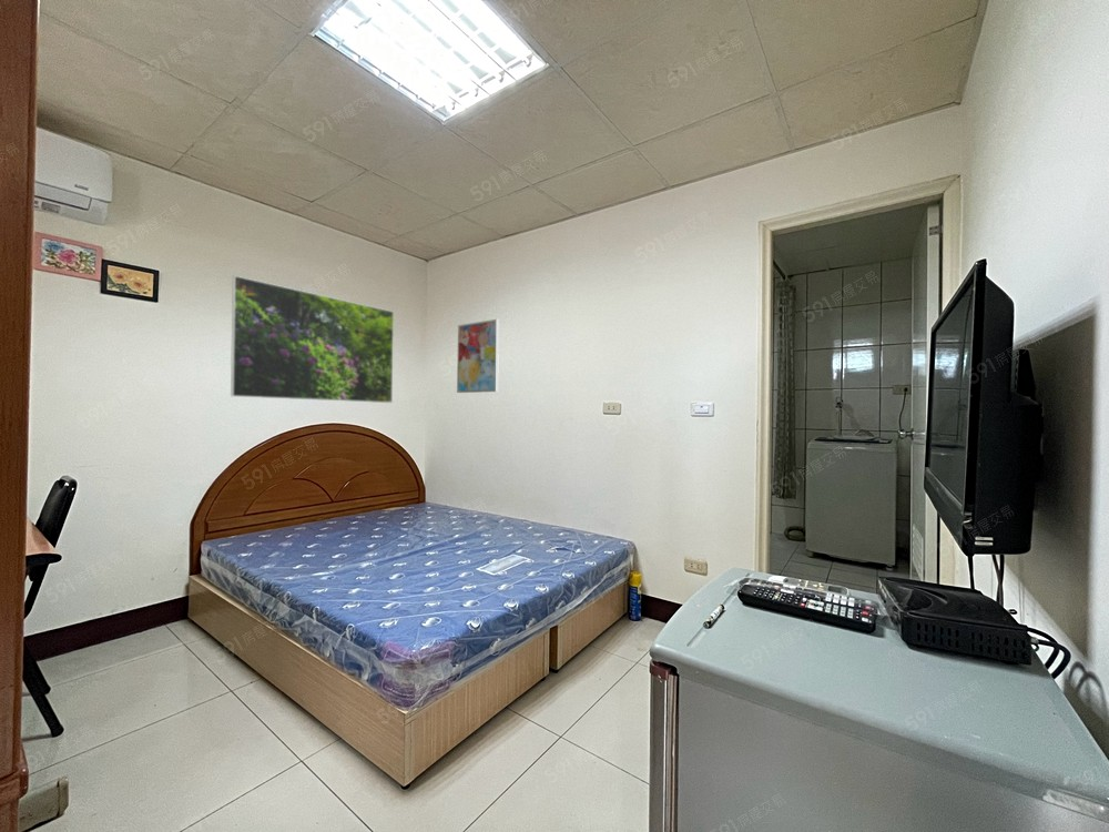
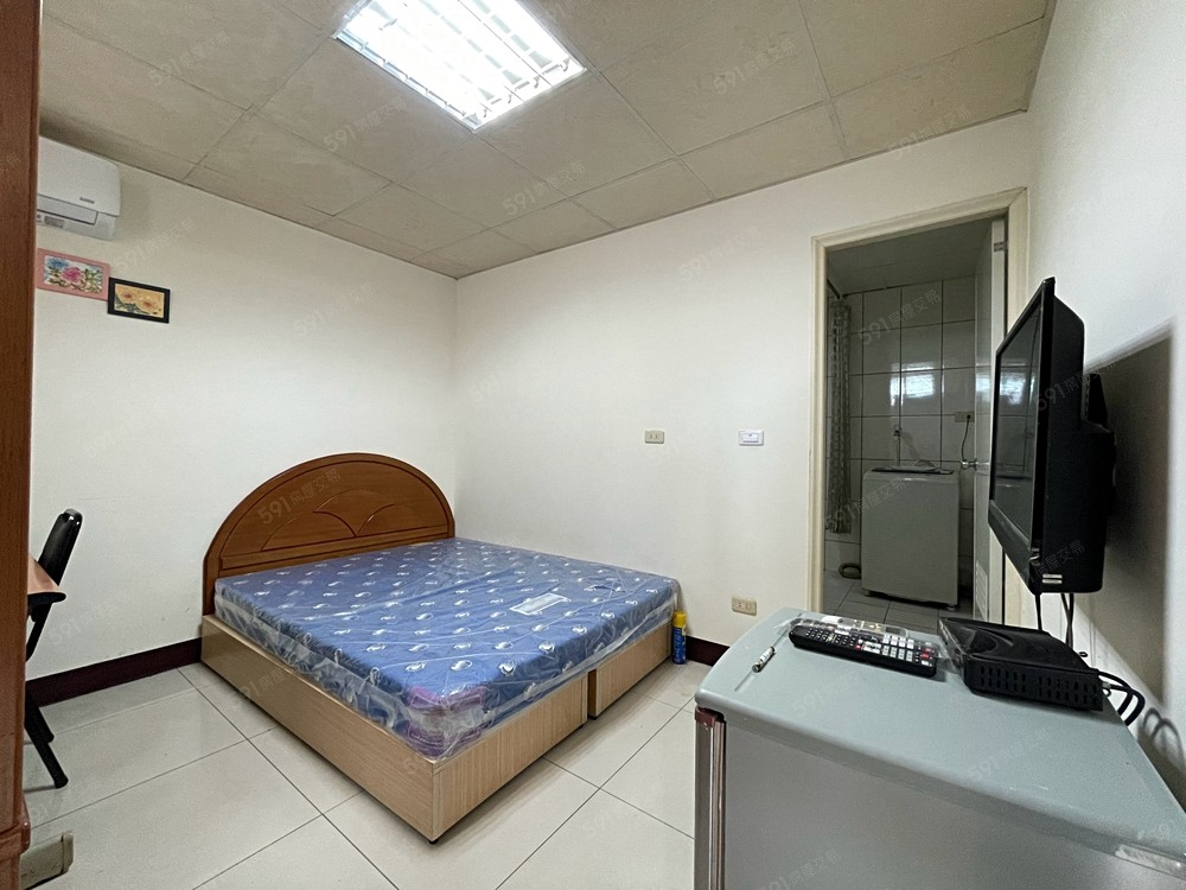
- wall art [456,318,500,394]
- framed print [230,274,395,404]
